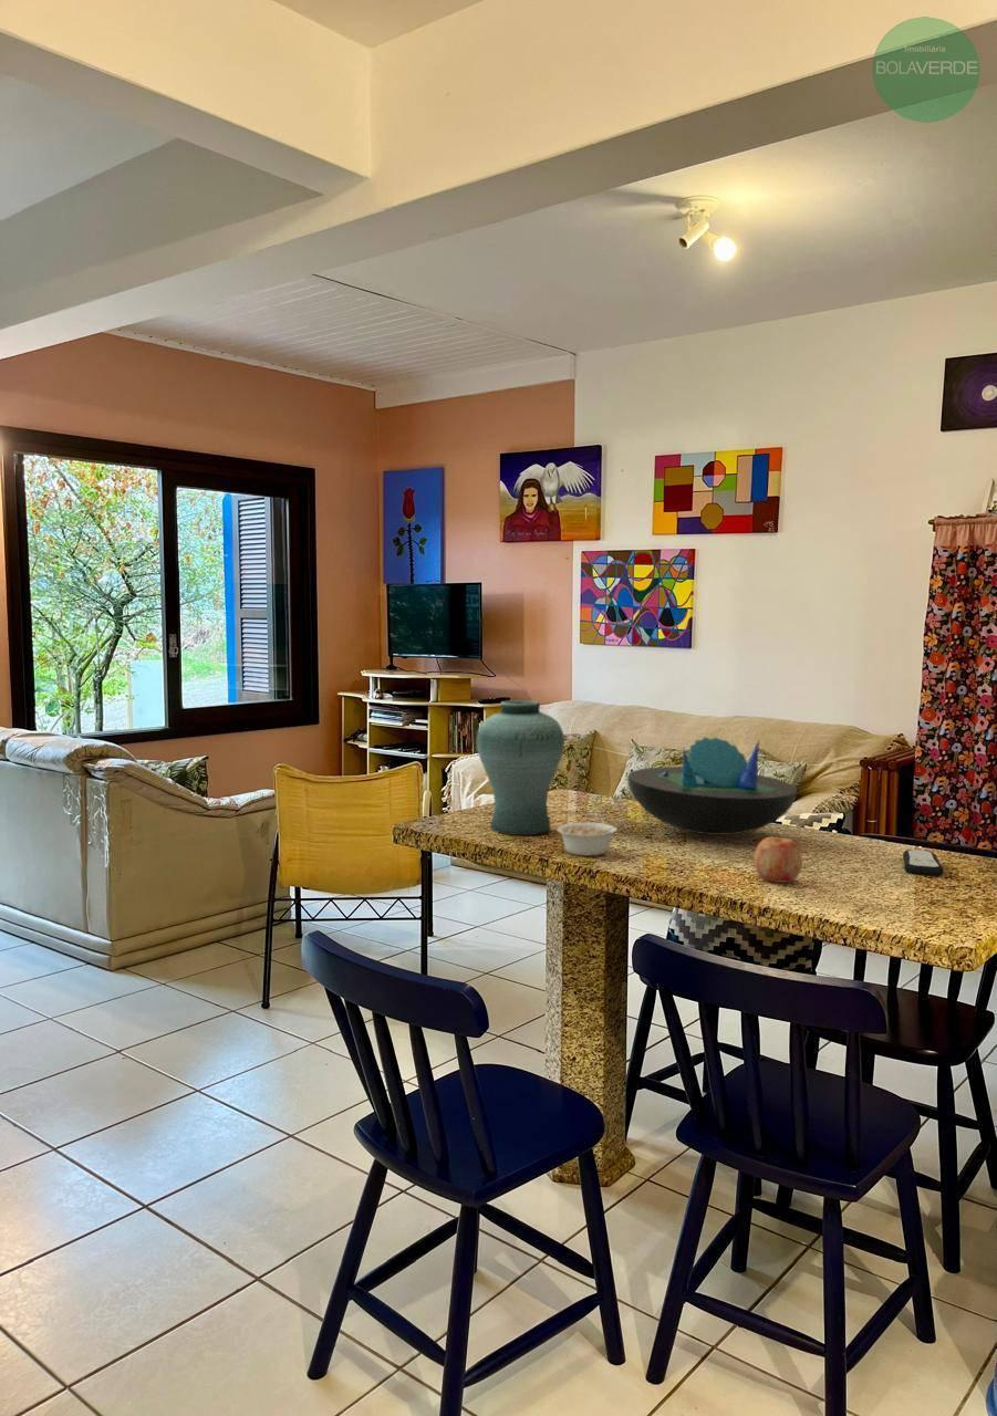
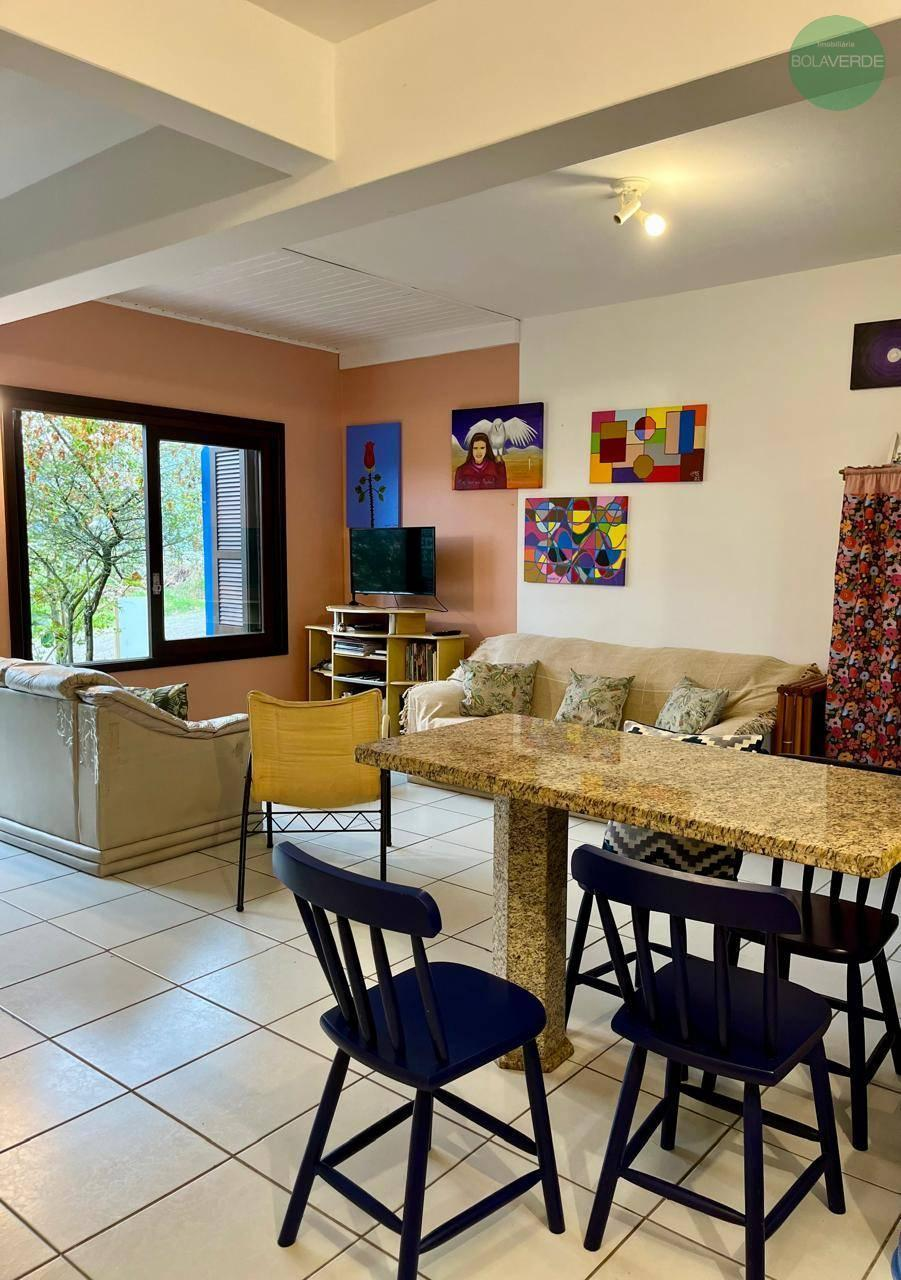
- remote control [902,848,945,877]
- apple [752,836,803,884]
- decorative bowl [626,736,798,836]
- legume [557,820,629,856]
- vase [476,699,565,836]
